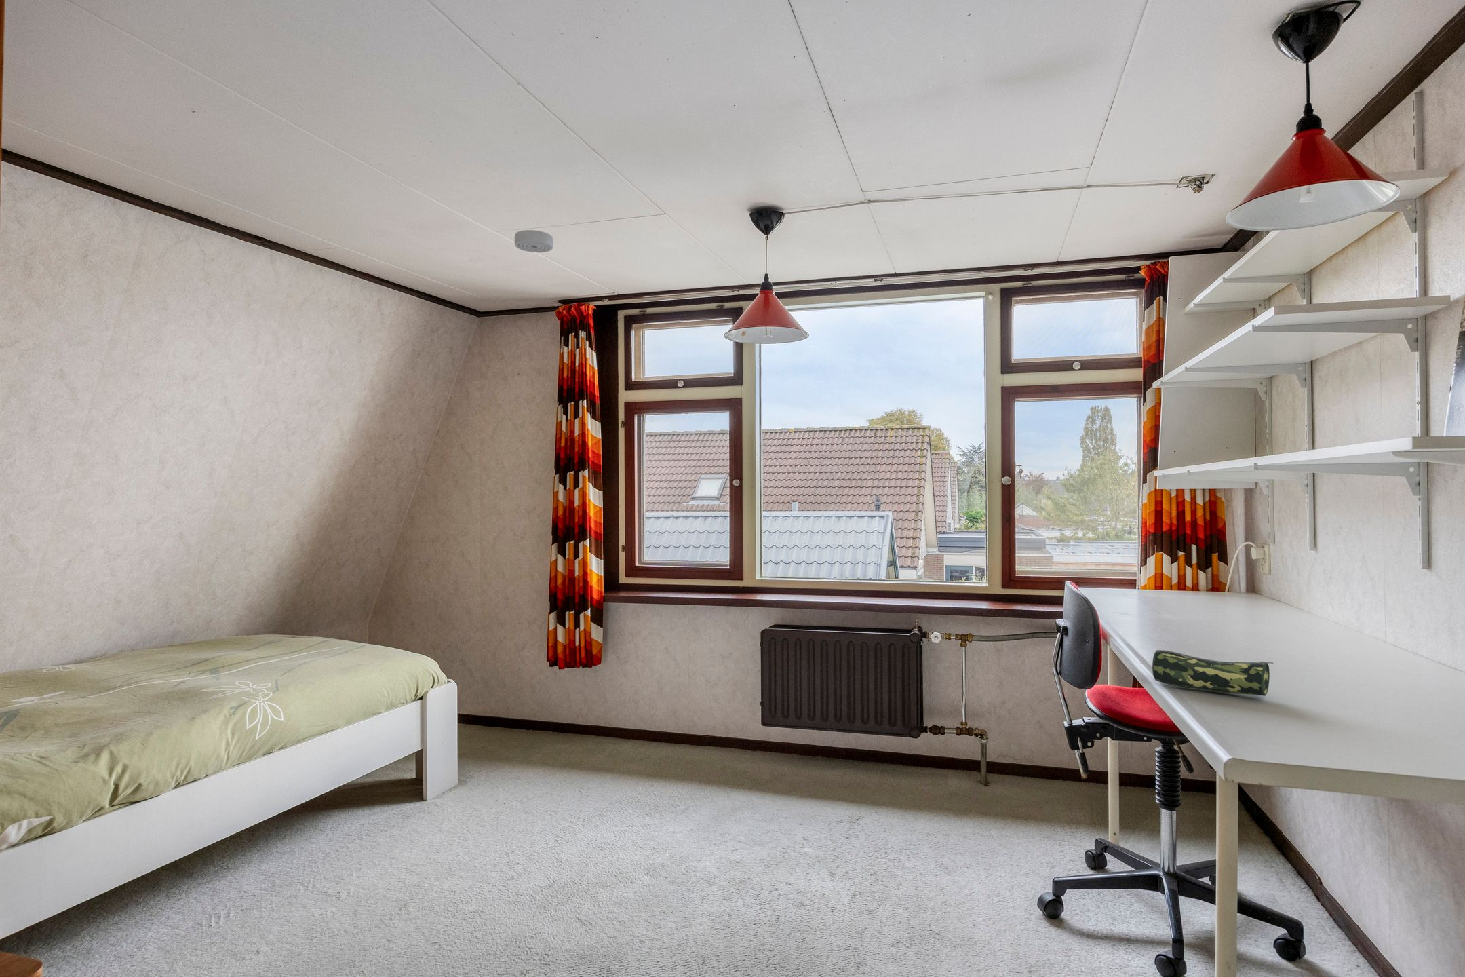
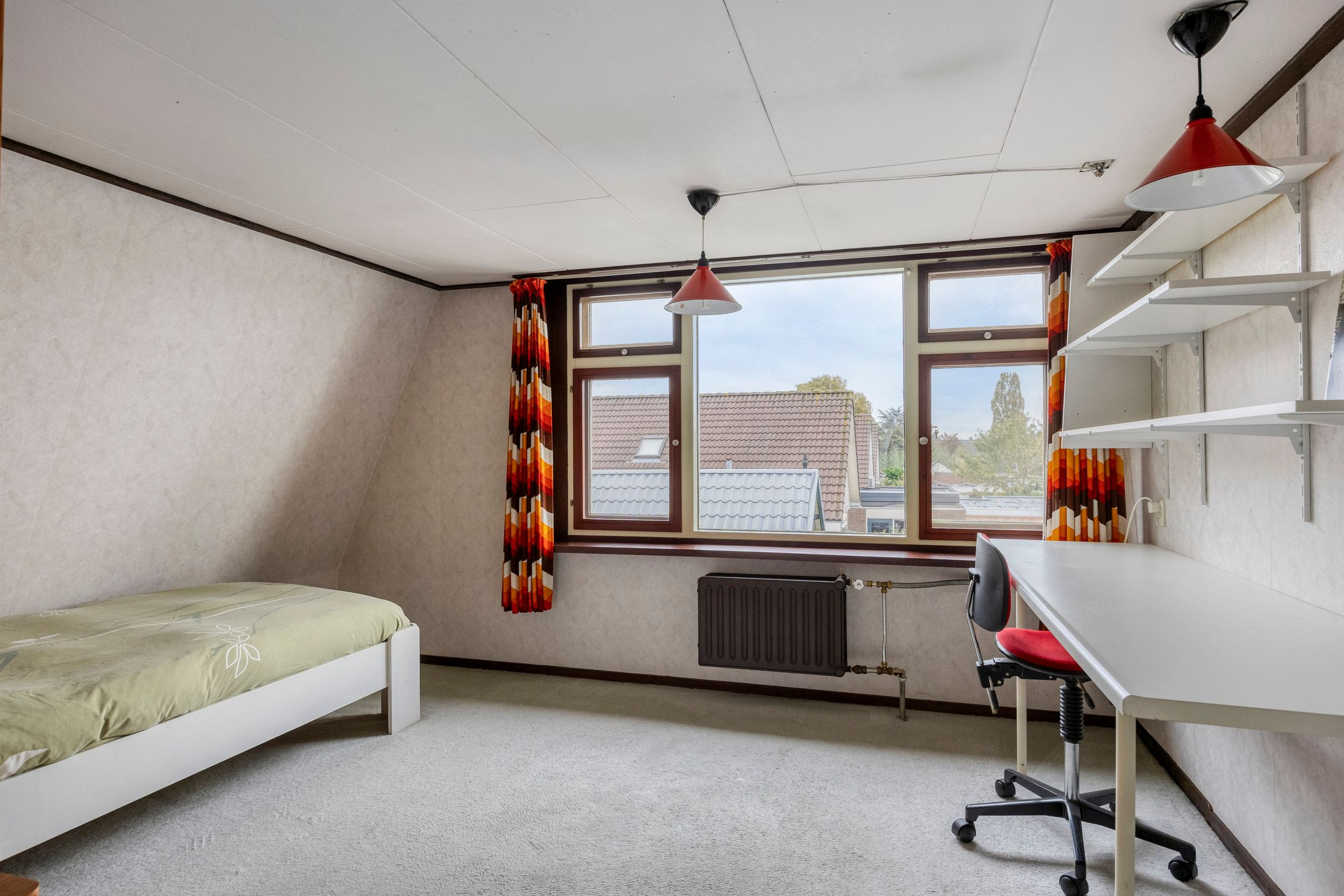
- smoke detector [514,229,554,253]
- pencil case [1152,649,1274,697]
